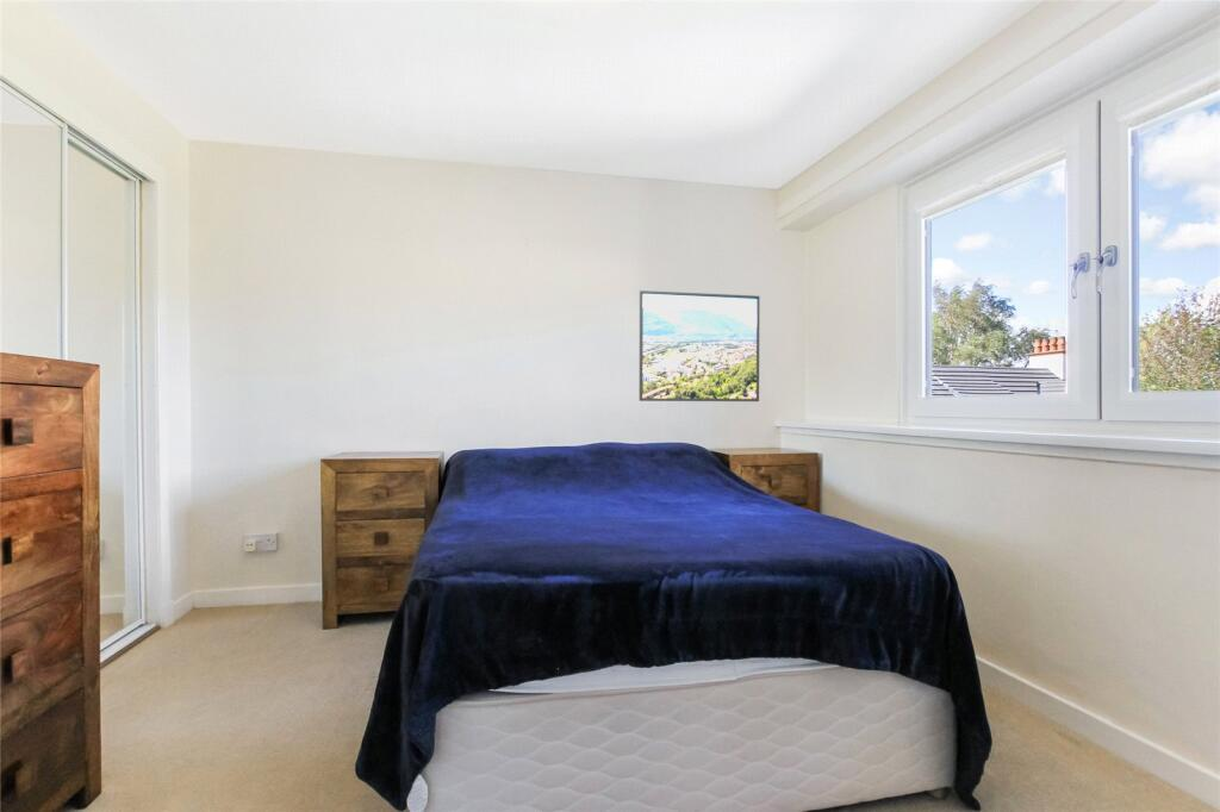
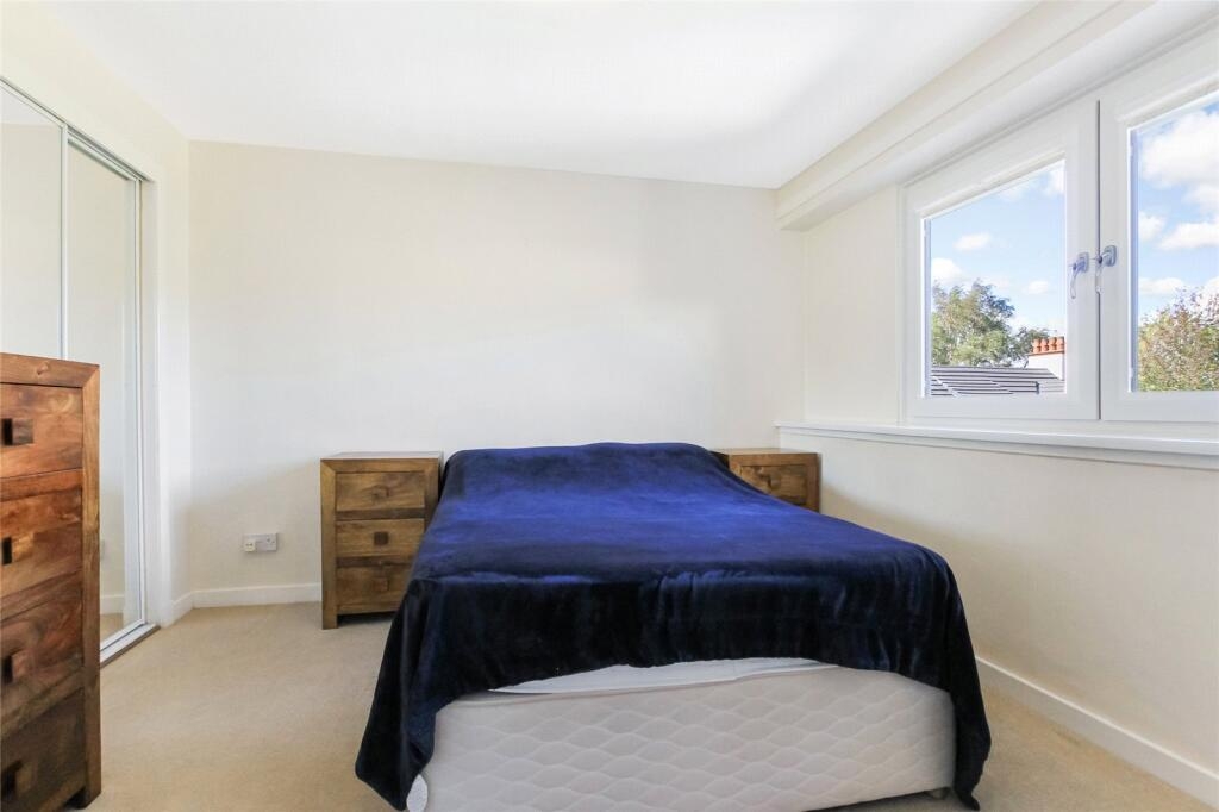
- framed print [639,289,760,402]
